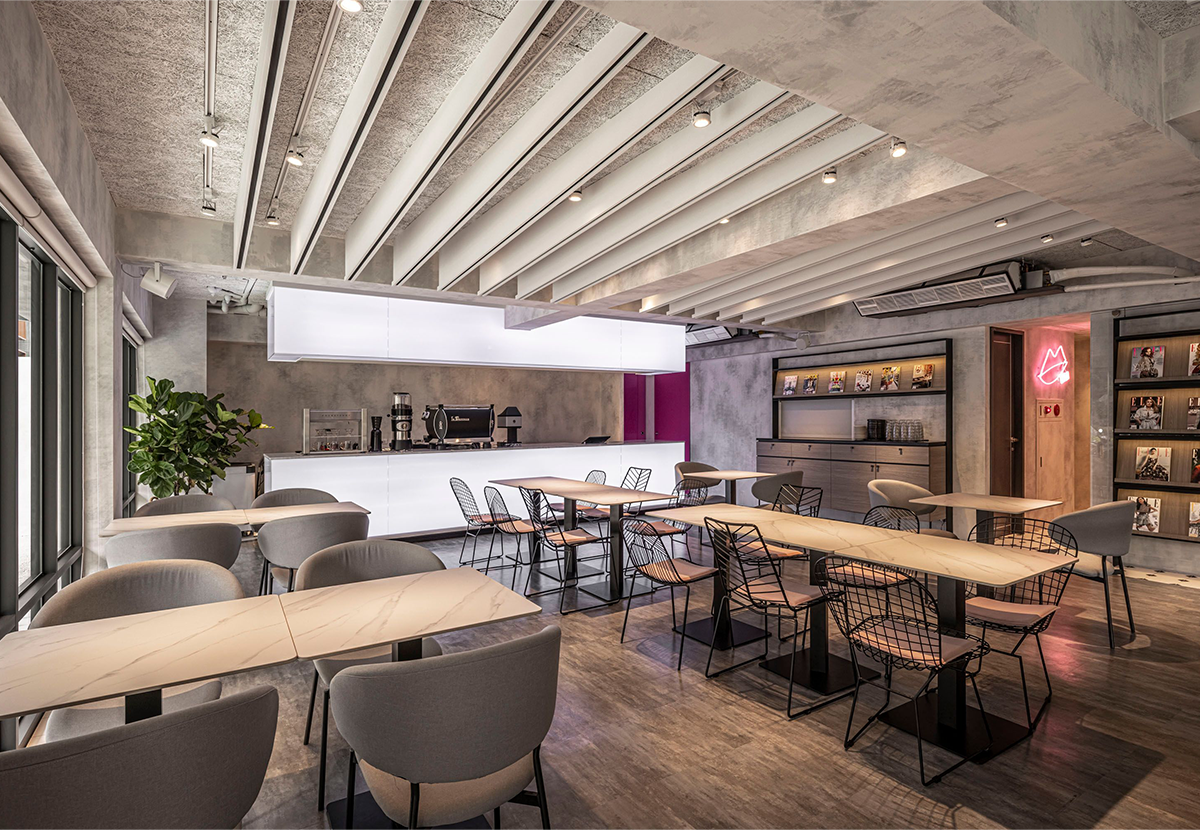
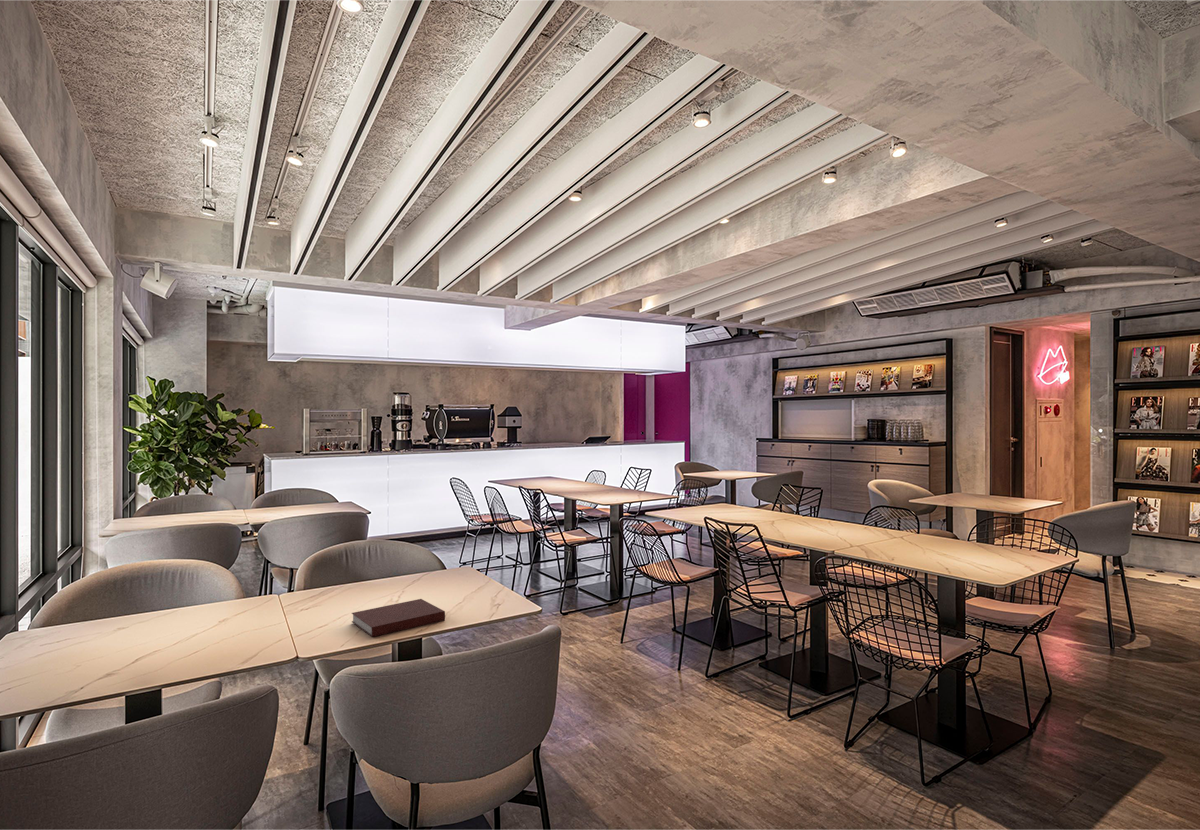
+ notebook [351,598,446,638]
